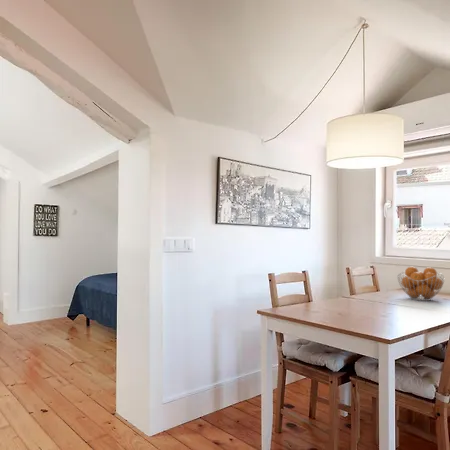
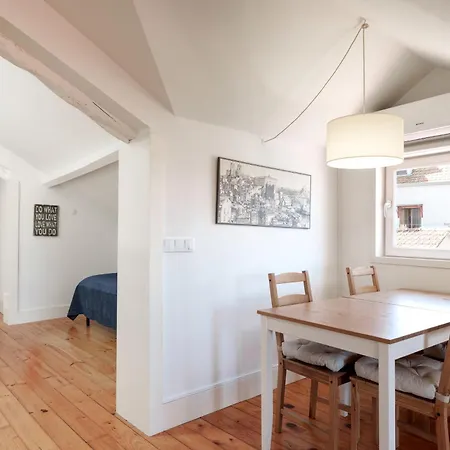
- fruit basket [396,266,446,302]
